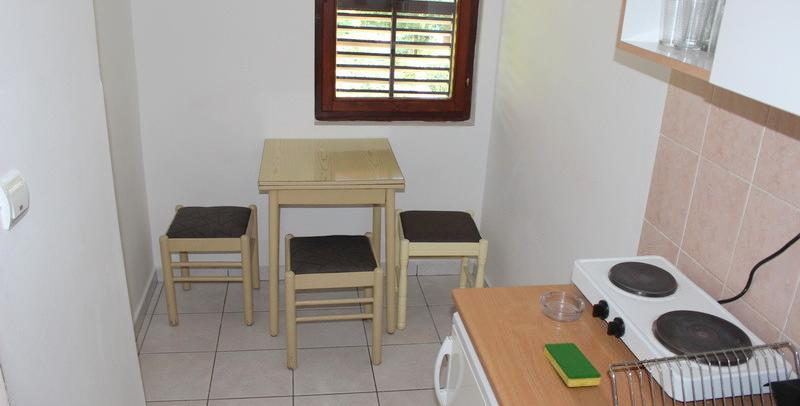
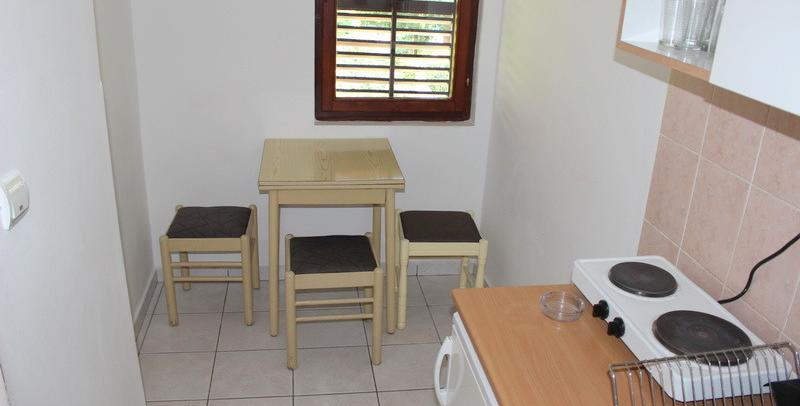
- dish sponge [543,342,602,388]
